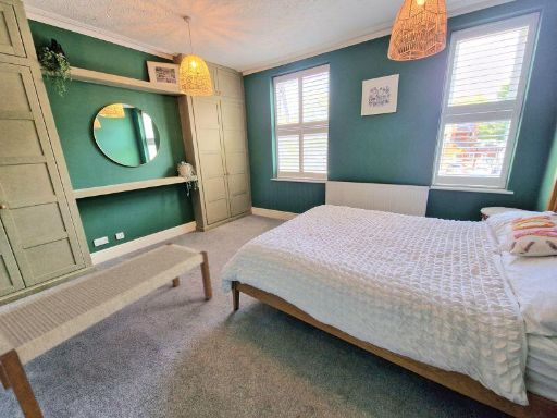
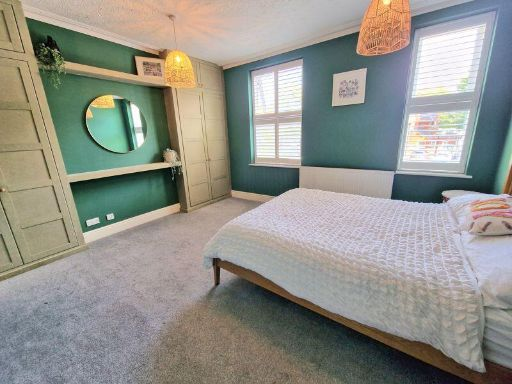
- bench [0,242,213,418]
